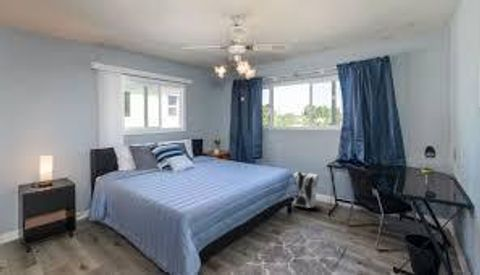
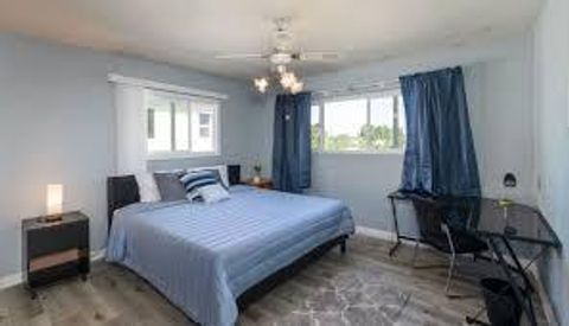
- backpack [292,171,320,209]
